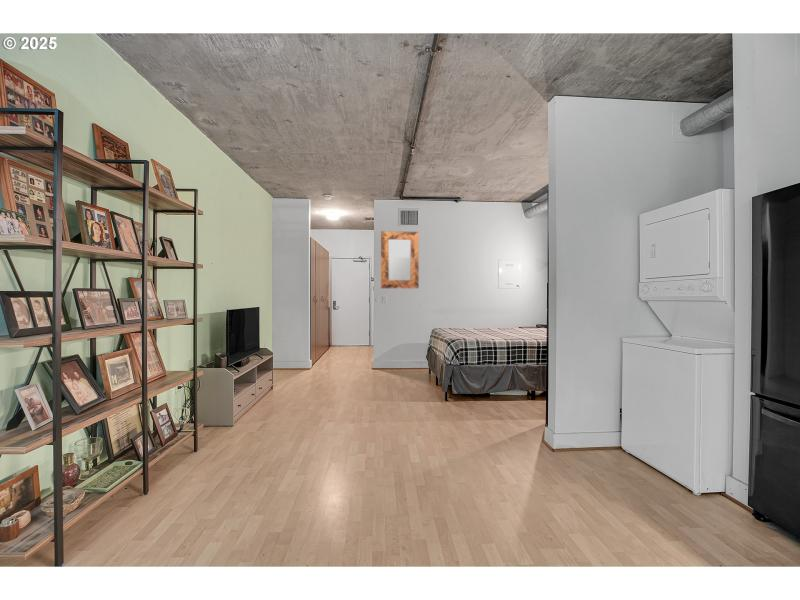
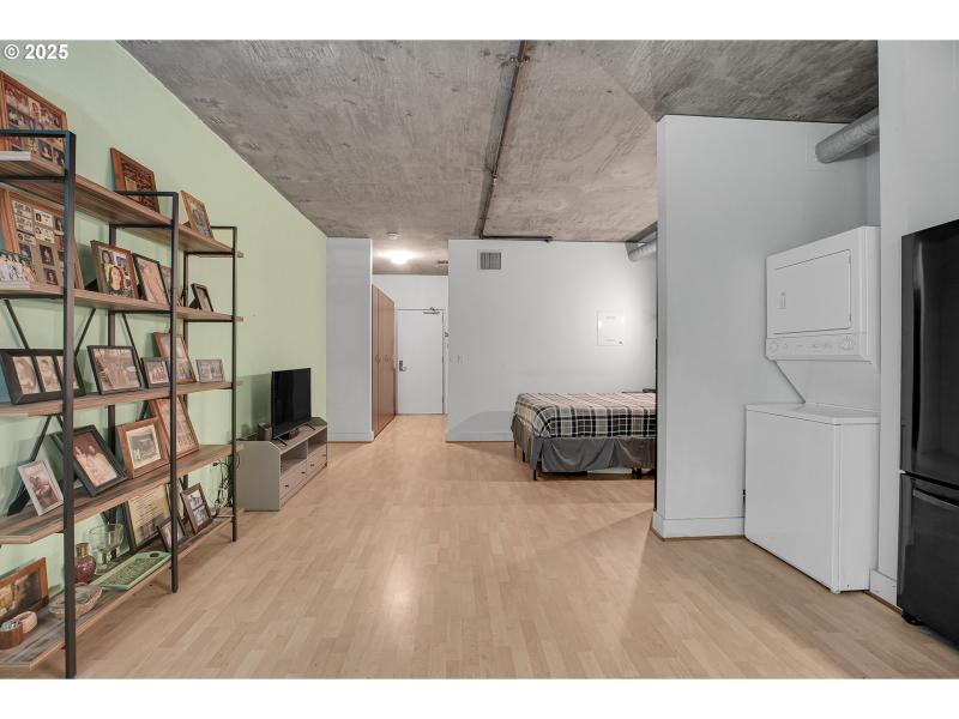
- home mirror [380,230,420,289]
